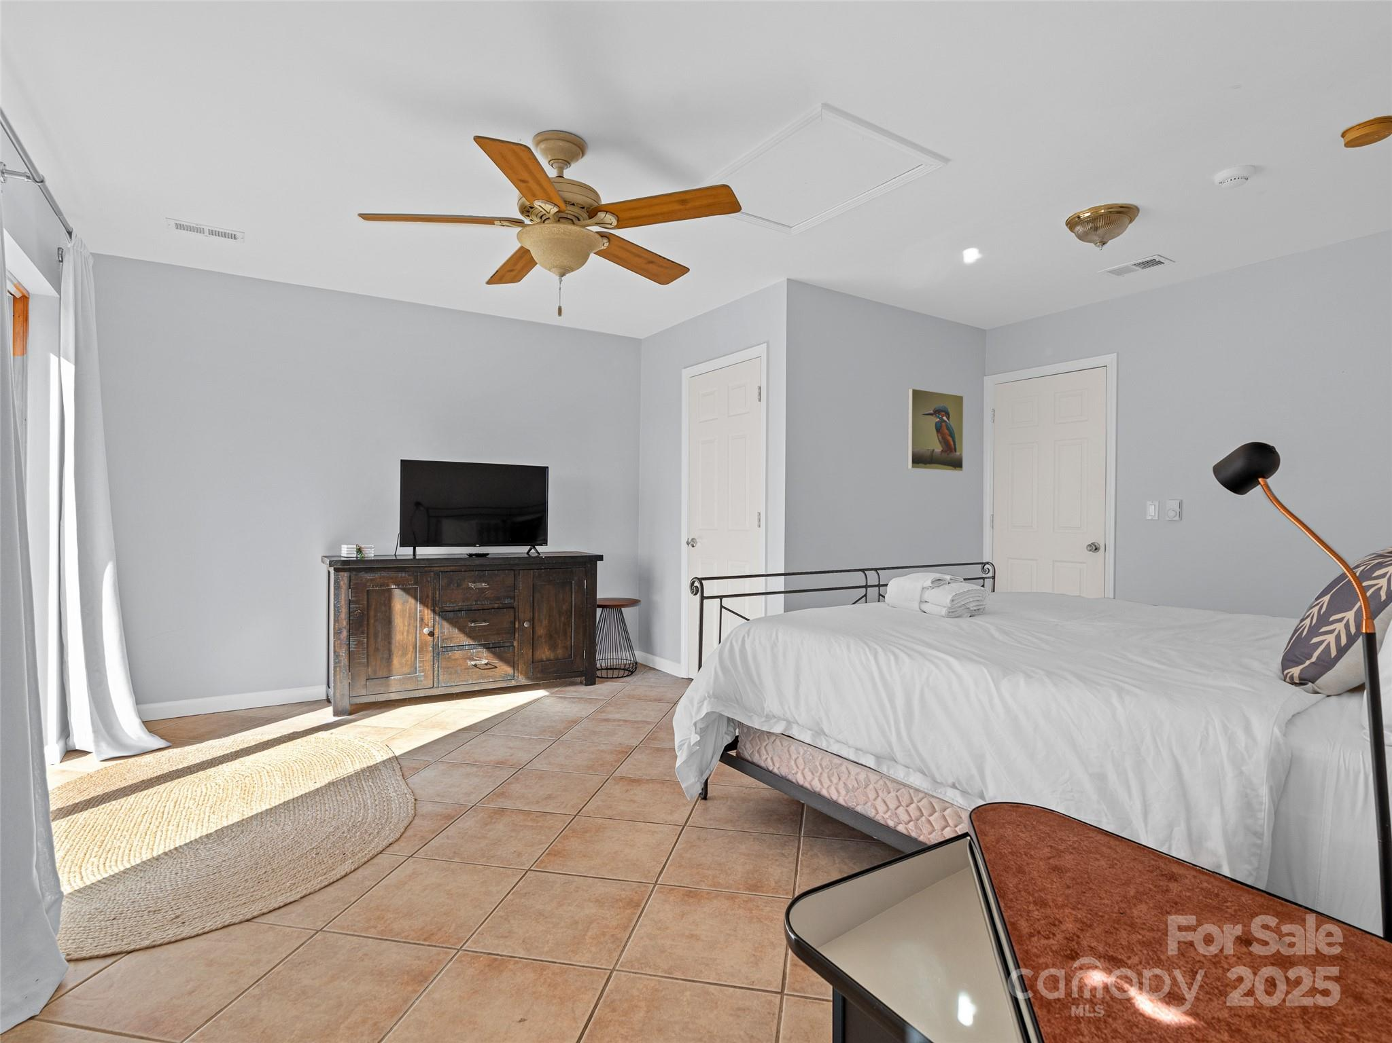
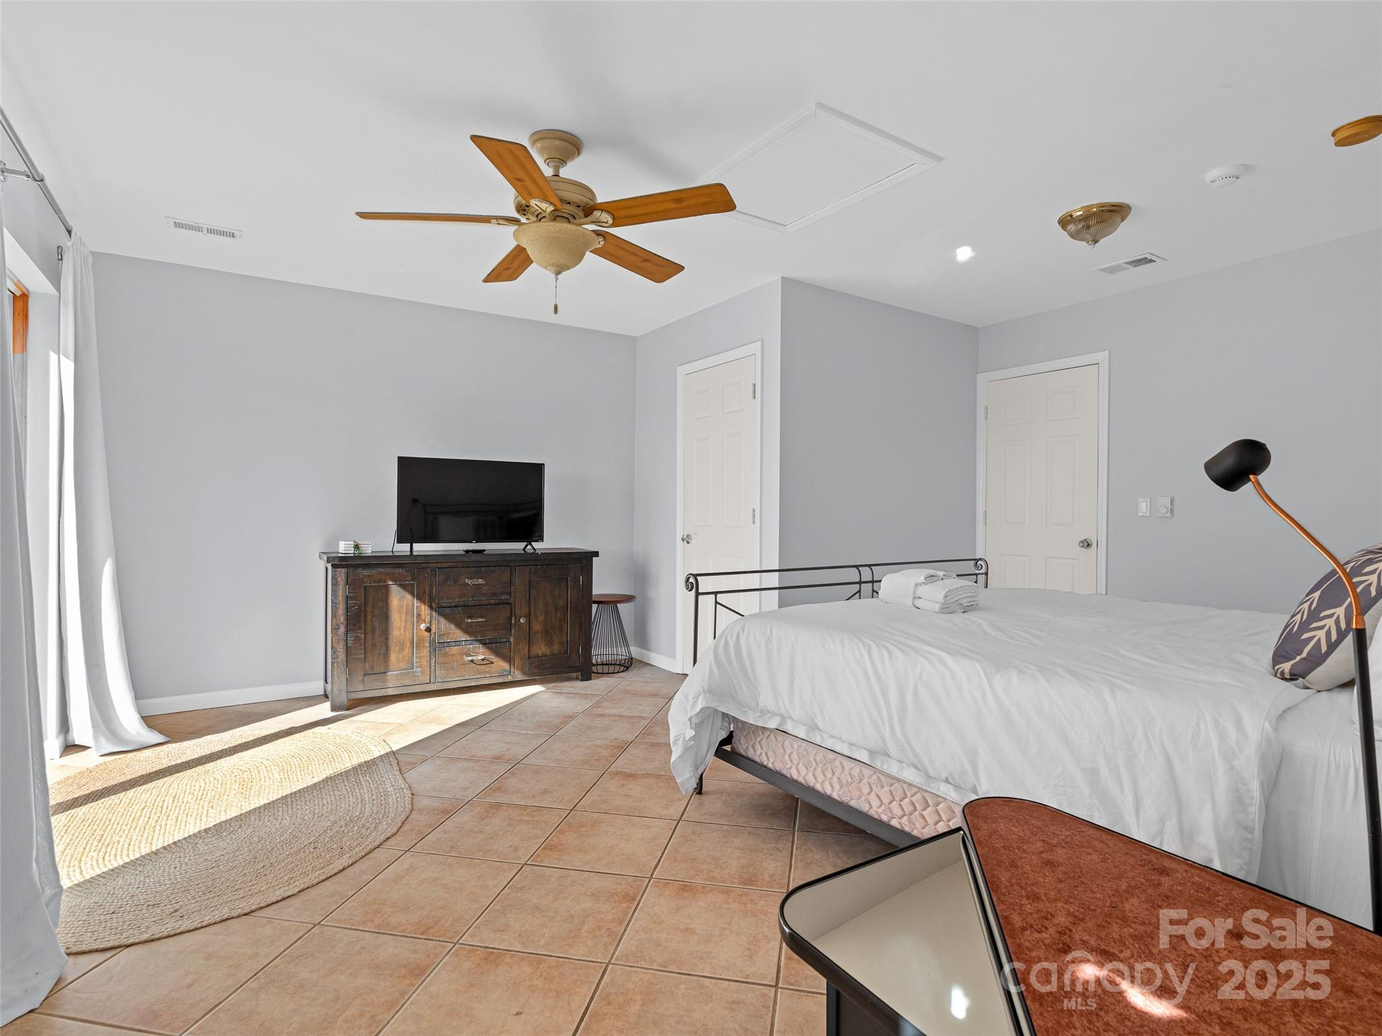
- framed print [906,388,965,472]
